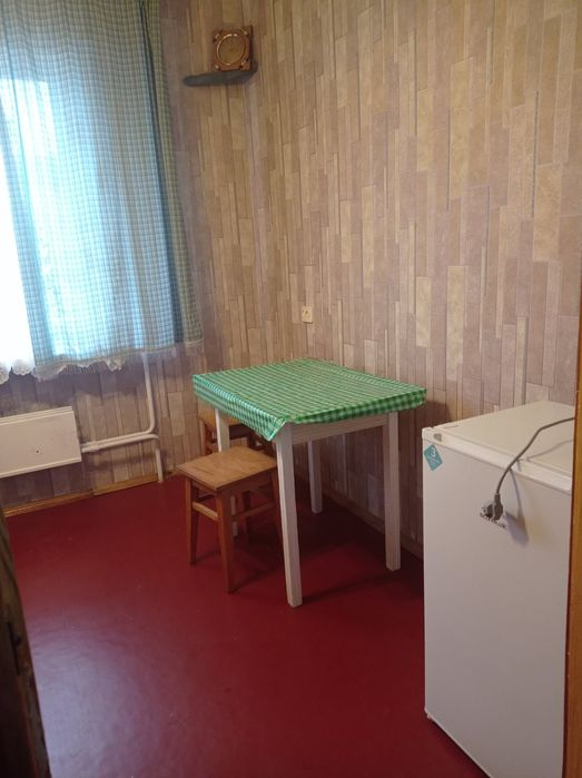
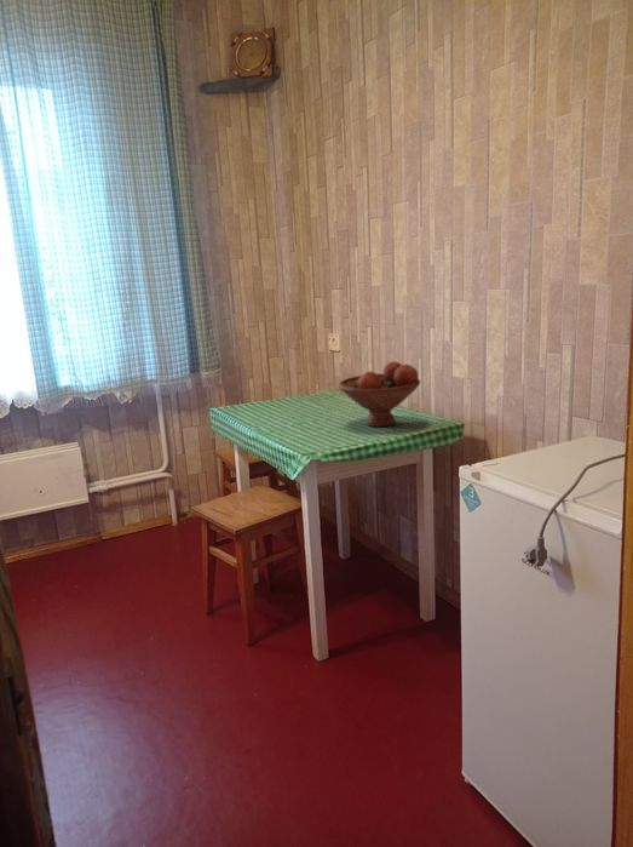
+ fruit bowl [338,361,421,428]
